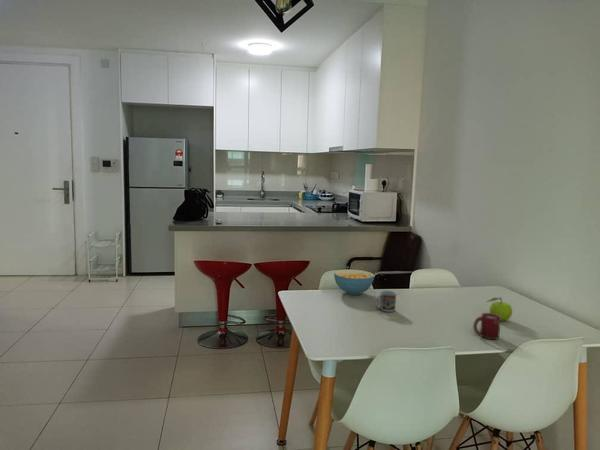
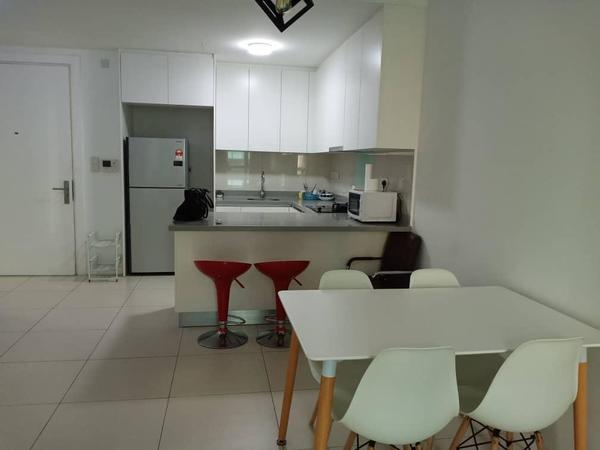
- fruit [485,296,513,322]
- cup [472,312,502,340]
- cup [374,289,398,313]
- cereal bowl [333,269,375,296]
